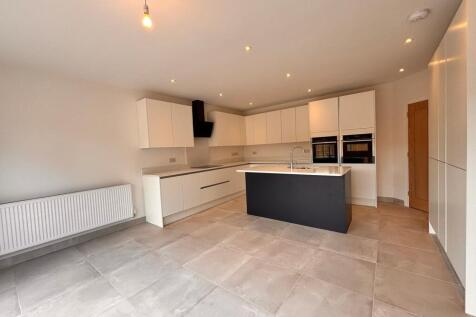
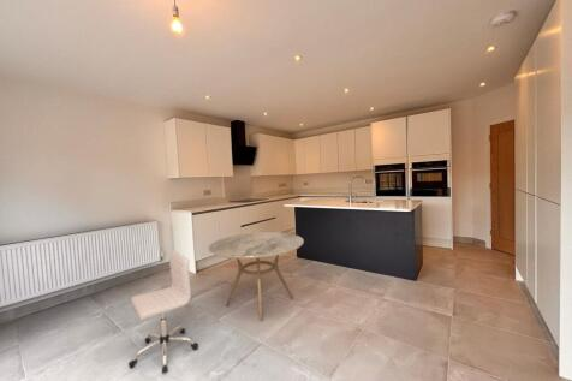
+ chair [127,249,199,375]
+ dining table [208,231,305,322]
